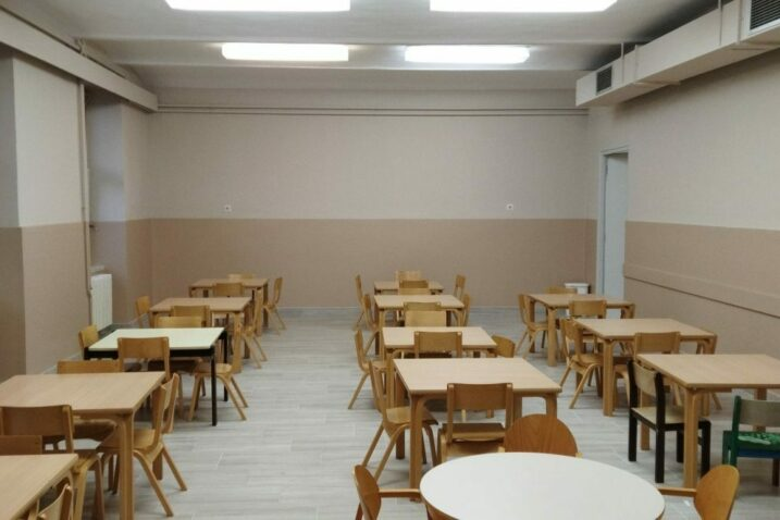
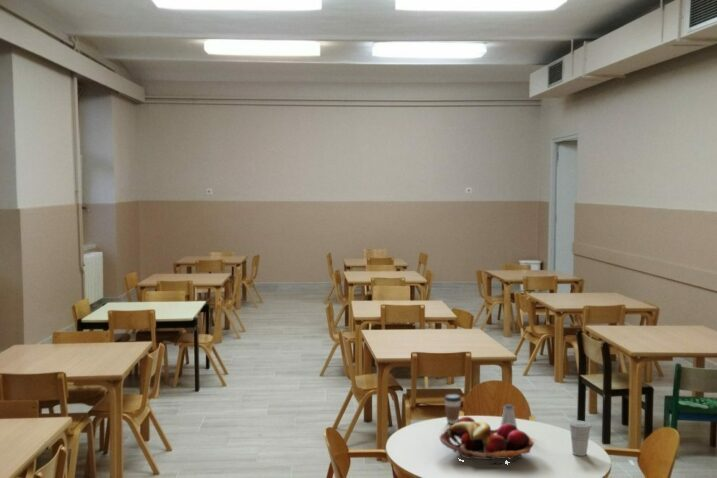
+ coffee cup [444,393,462,425]
+ fruit basket [438,416,535,466]
+ saltshaker [499,403,518,428]
+ cup [568,420,592,457]
